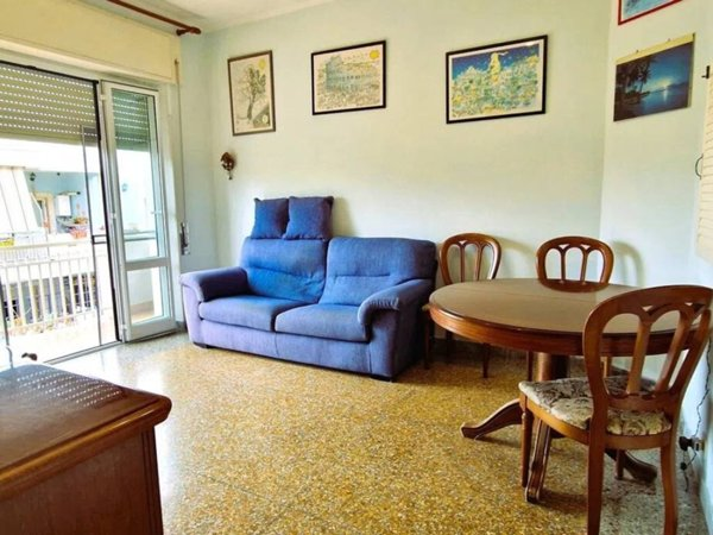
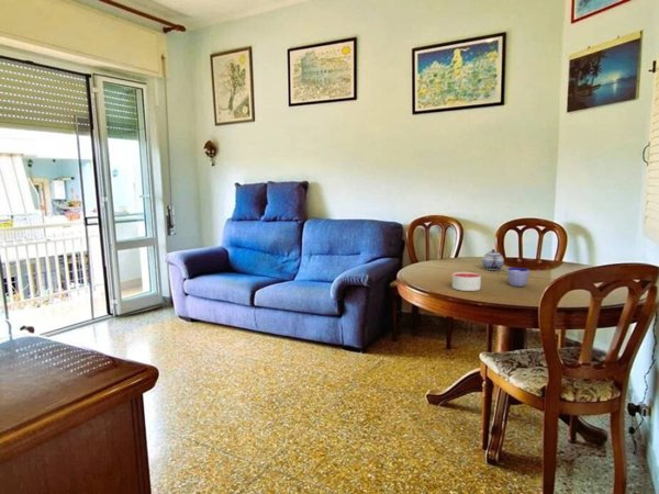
+ teapot [481,248,505,271]
+ cup [506,267,530,288]
+ candle [451,271,482,292]
